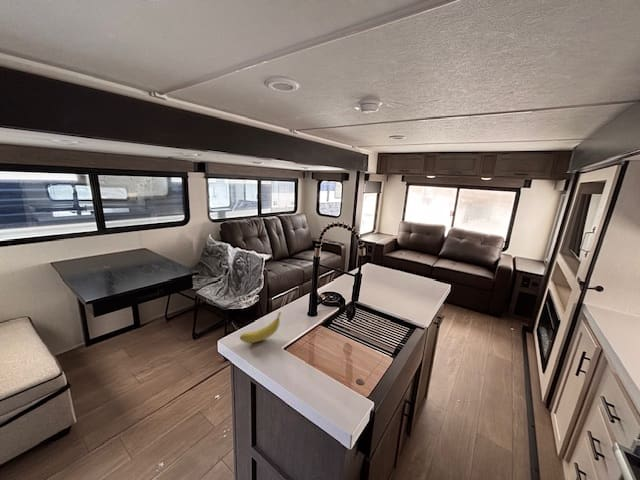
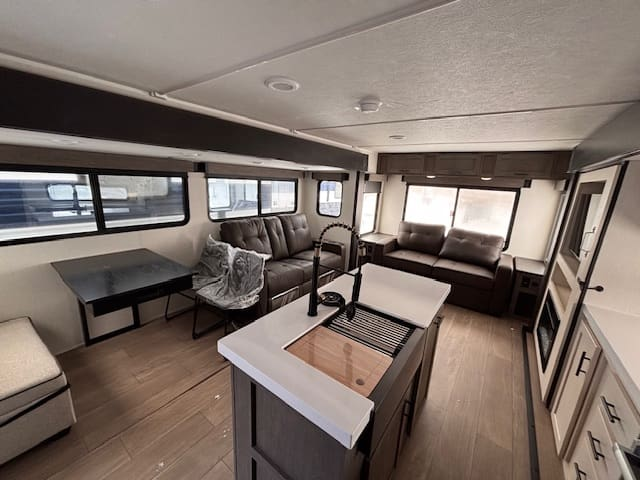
- fruit [239,311,282,344]
